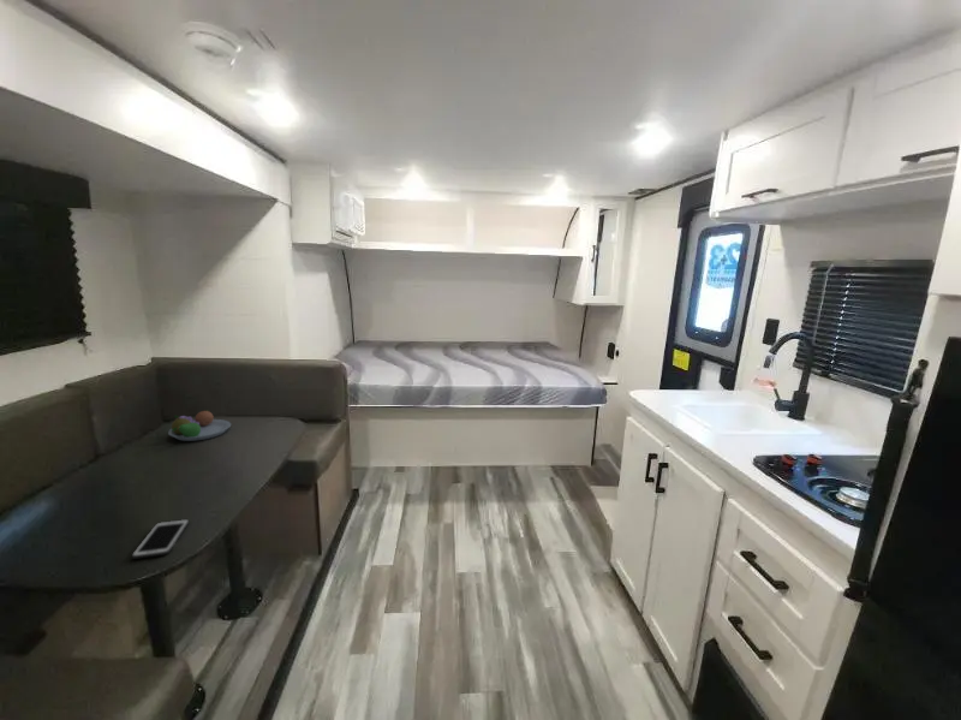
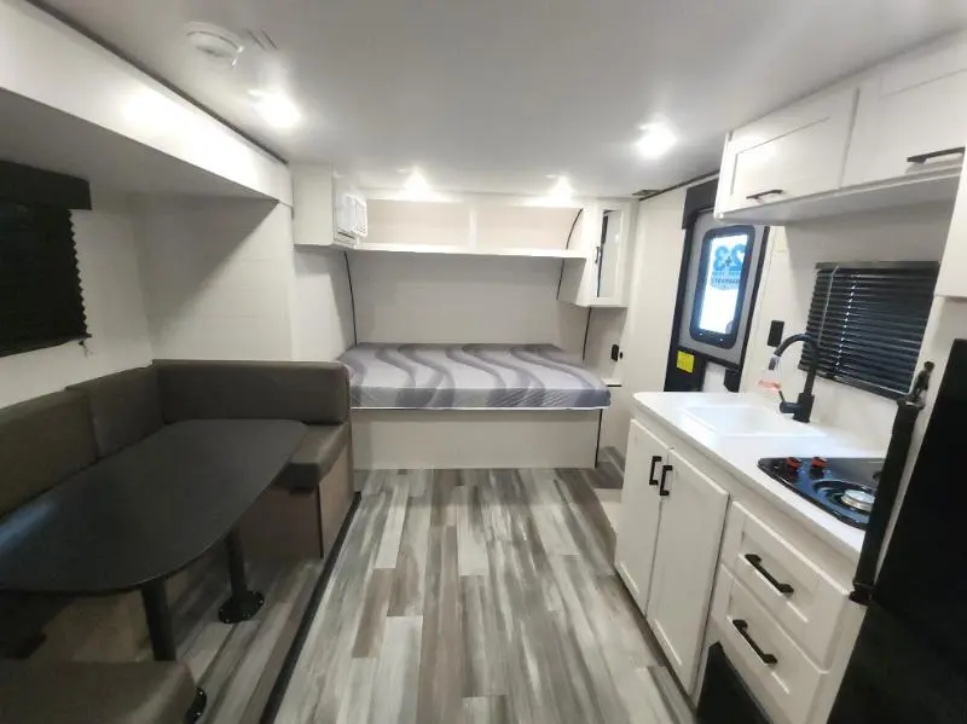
- fruit bowl [167,409,232,442]
- cell phone [131,518,190,560]
